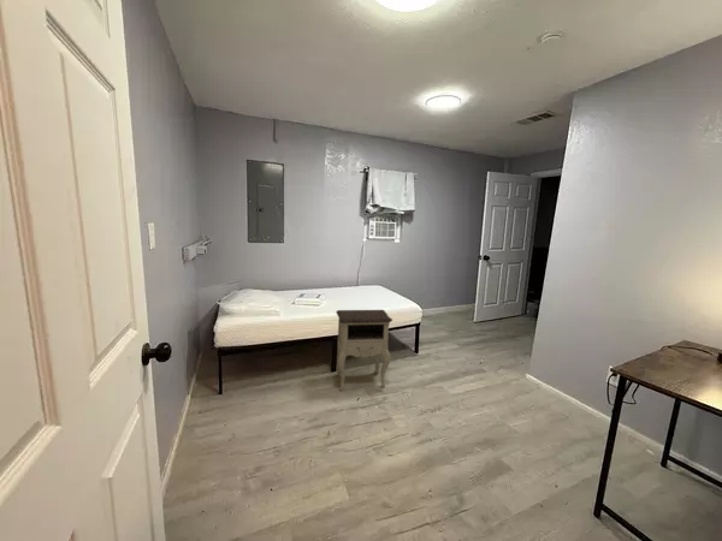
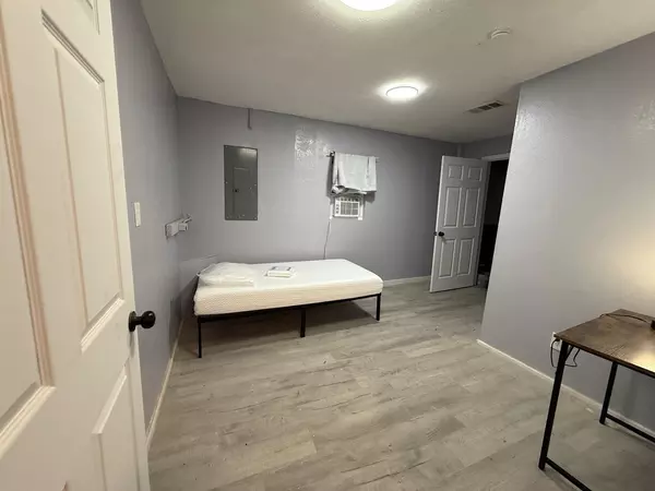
- nightstand [335,309,393,392]
